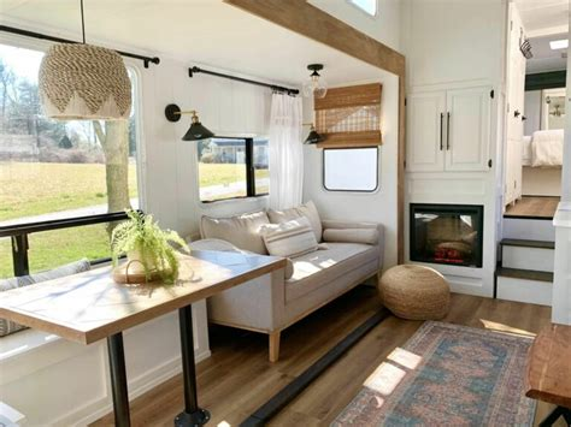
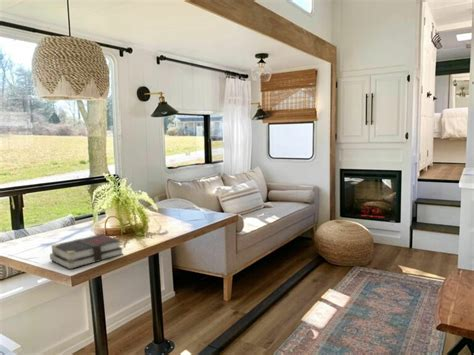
+ book [49,233,124,270]
